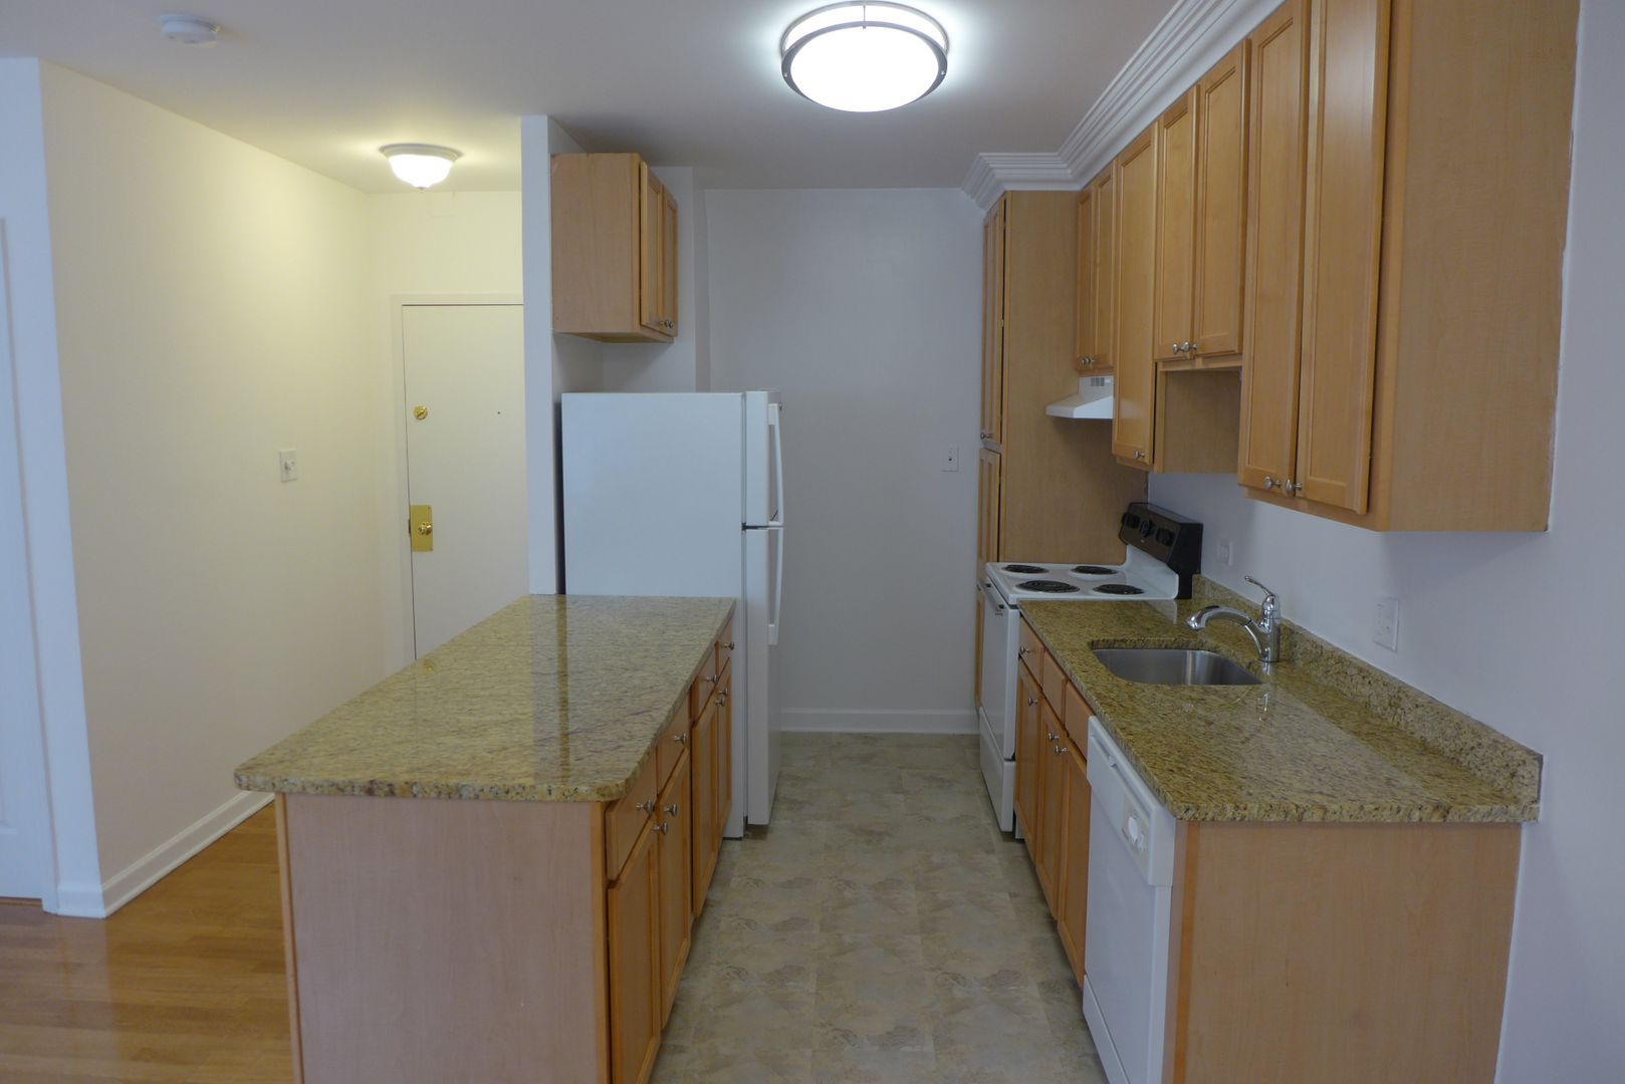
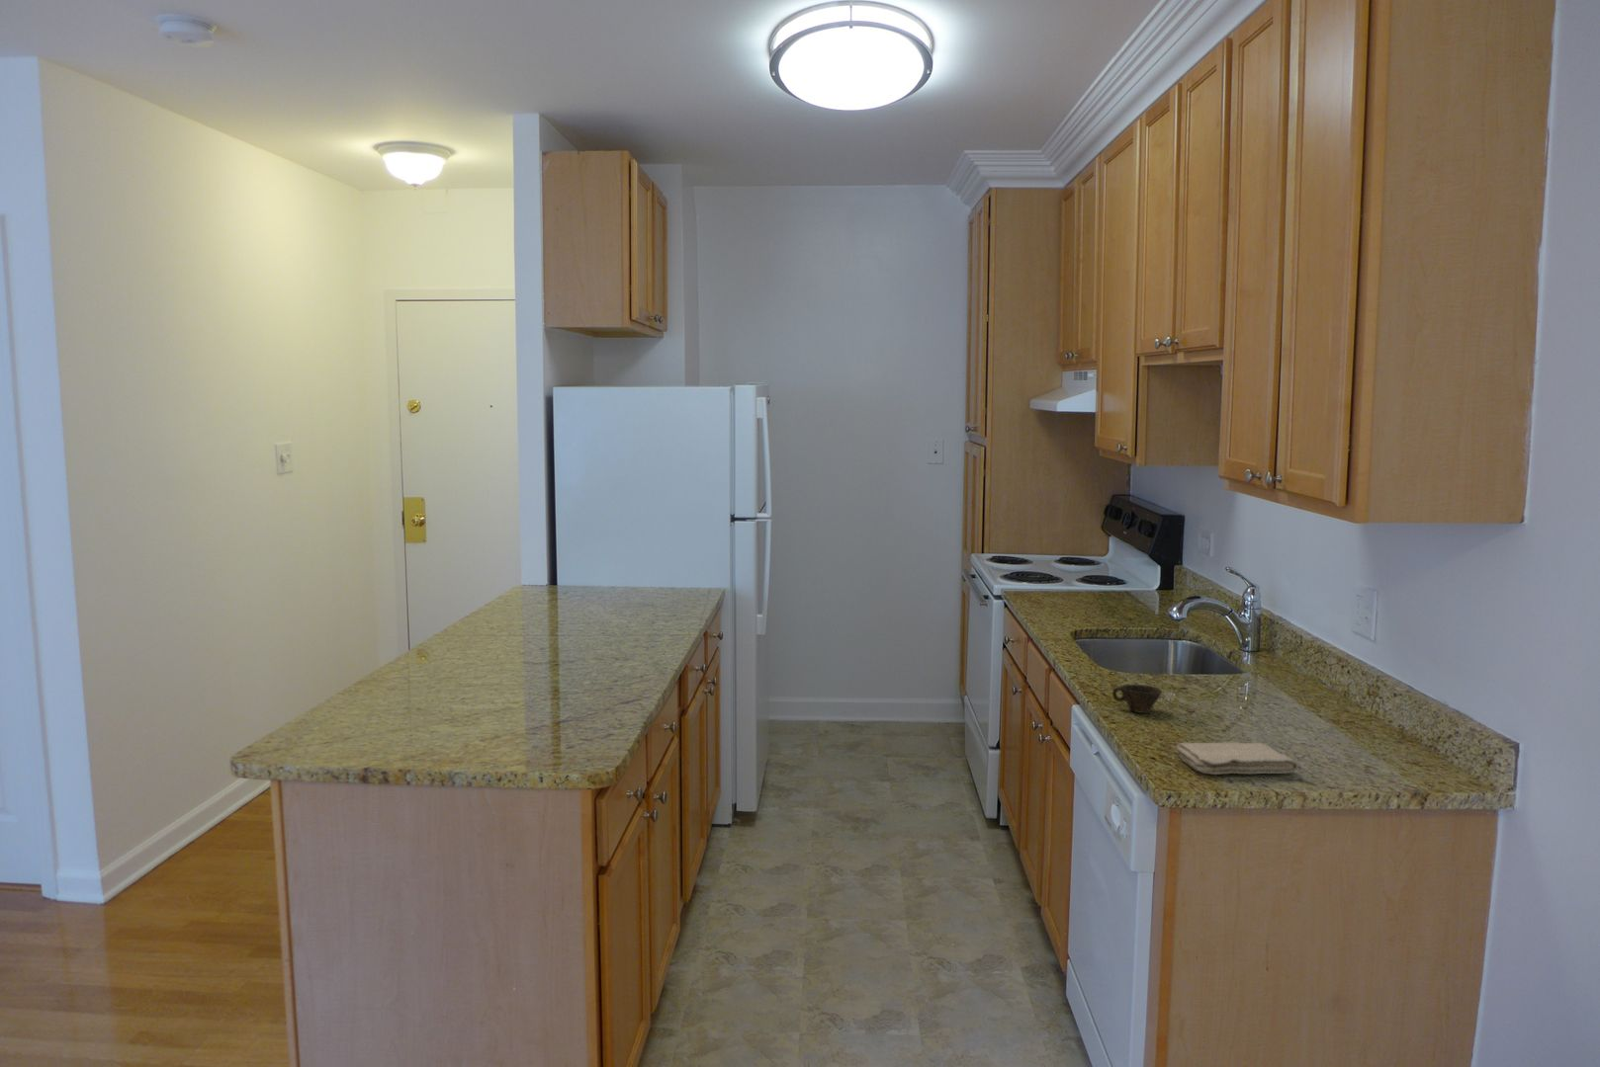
+ cup [1112,684,1163,715]
+ washcloth [1175,742,1300,775]
